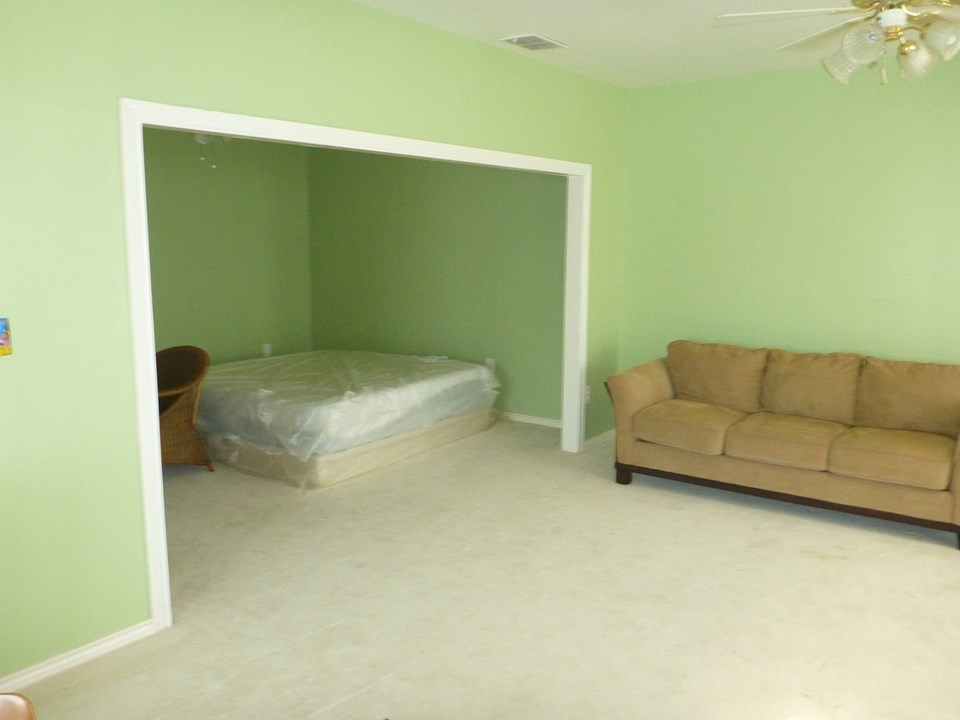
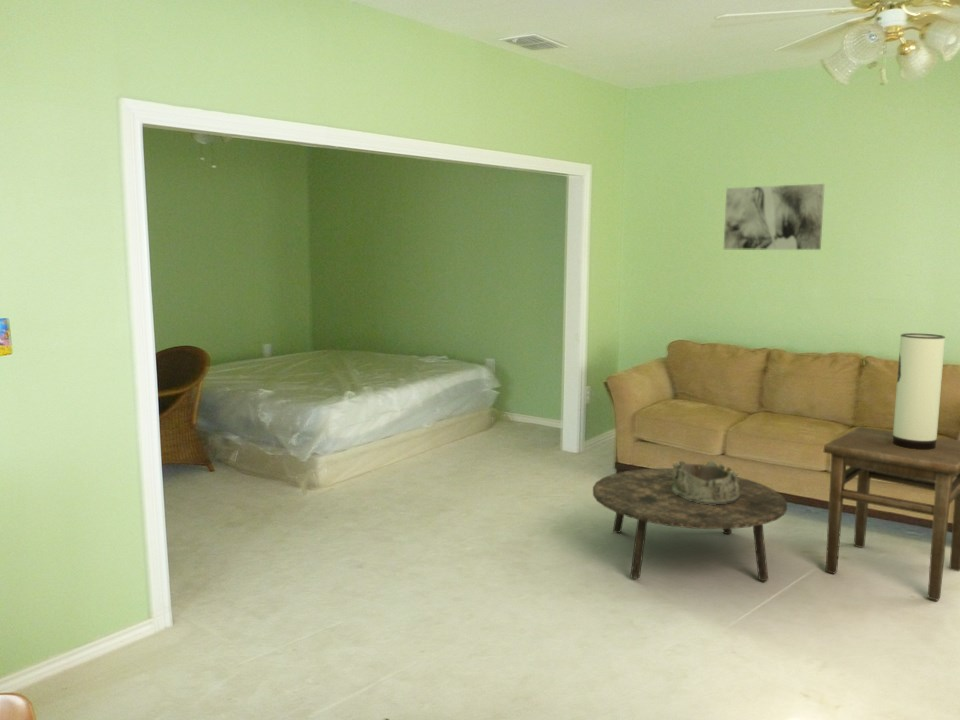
+ wall art [723,183,826,251]
+ table lamp [892,332,946,450]
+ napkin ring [672,459,739,505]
+ coffee table [592,467,788,582]
+ side table [822,426,960,602]
